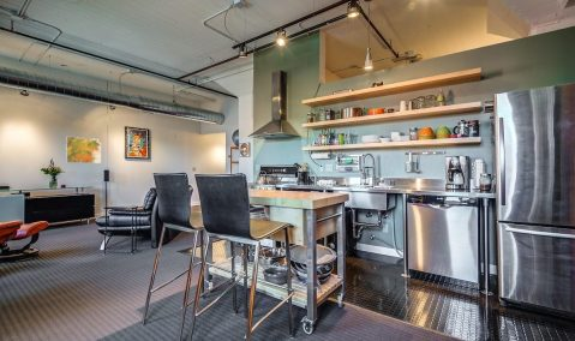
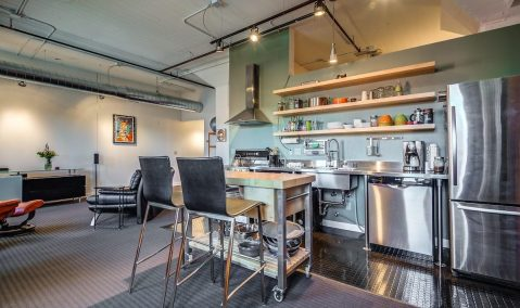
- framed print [65,136,102,164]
